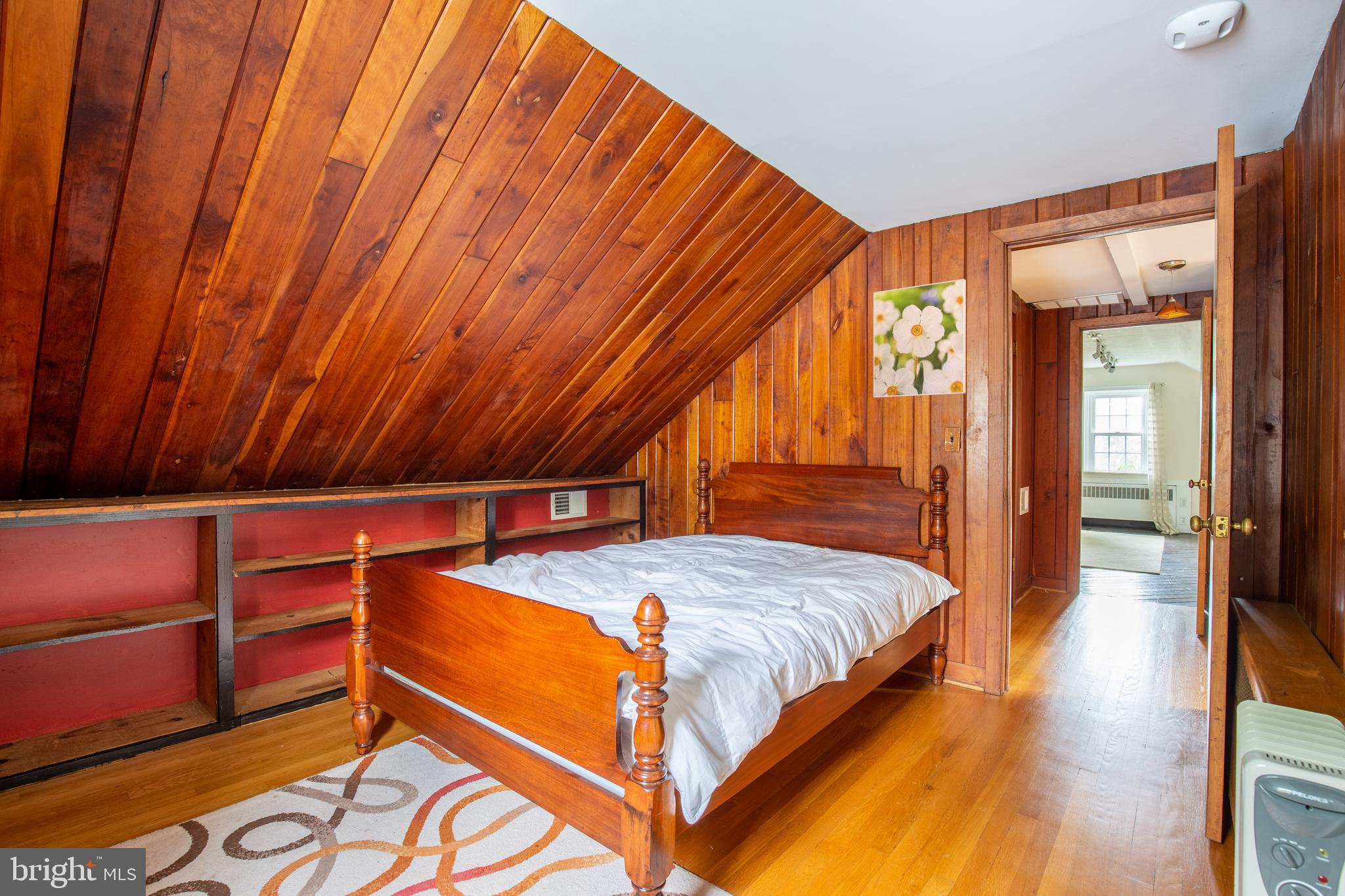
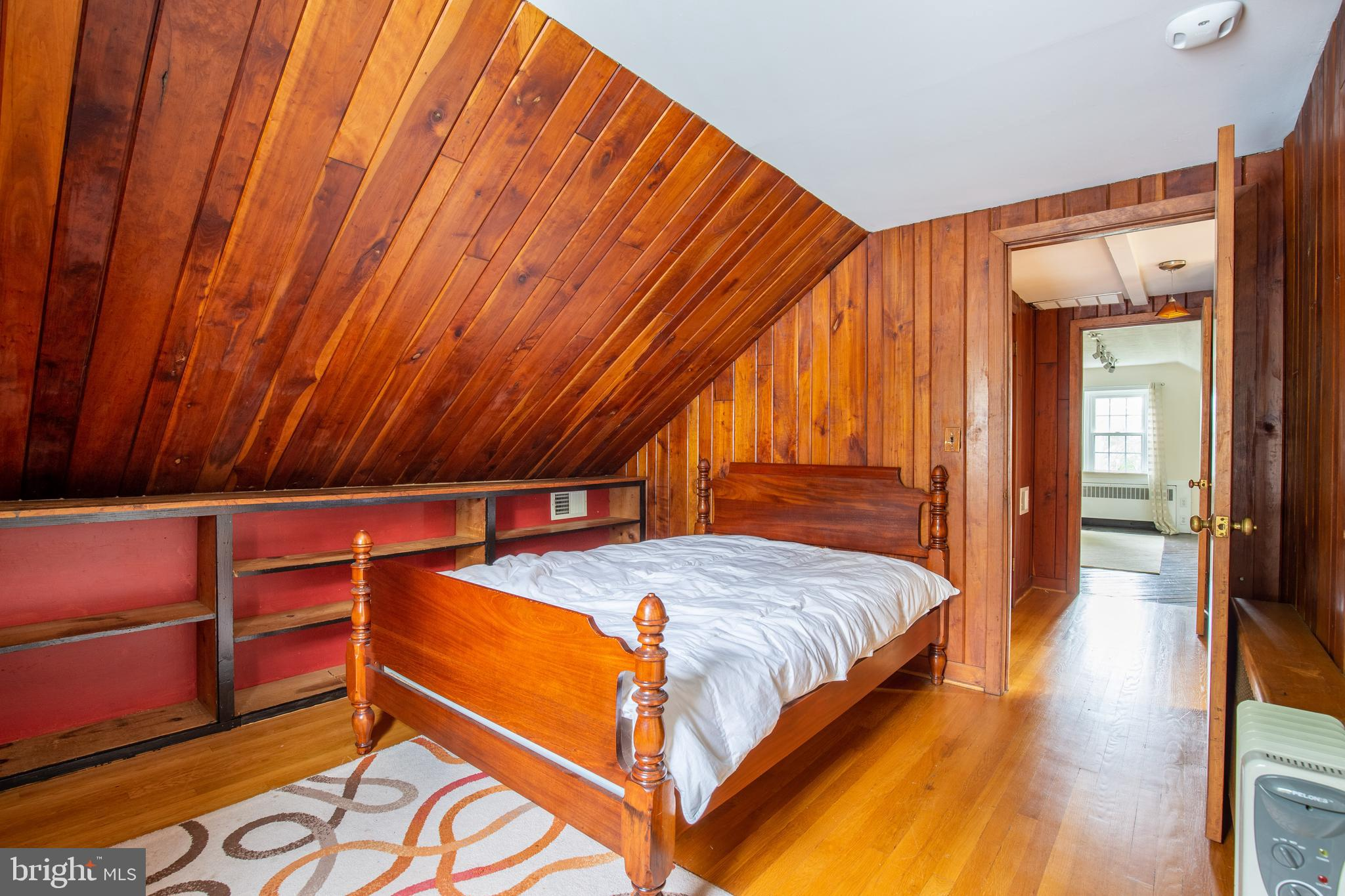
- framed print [873,278,967,398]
